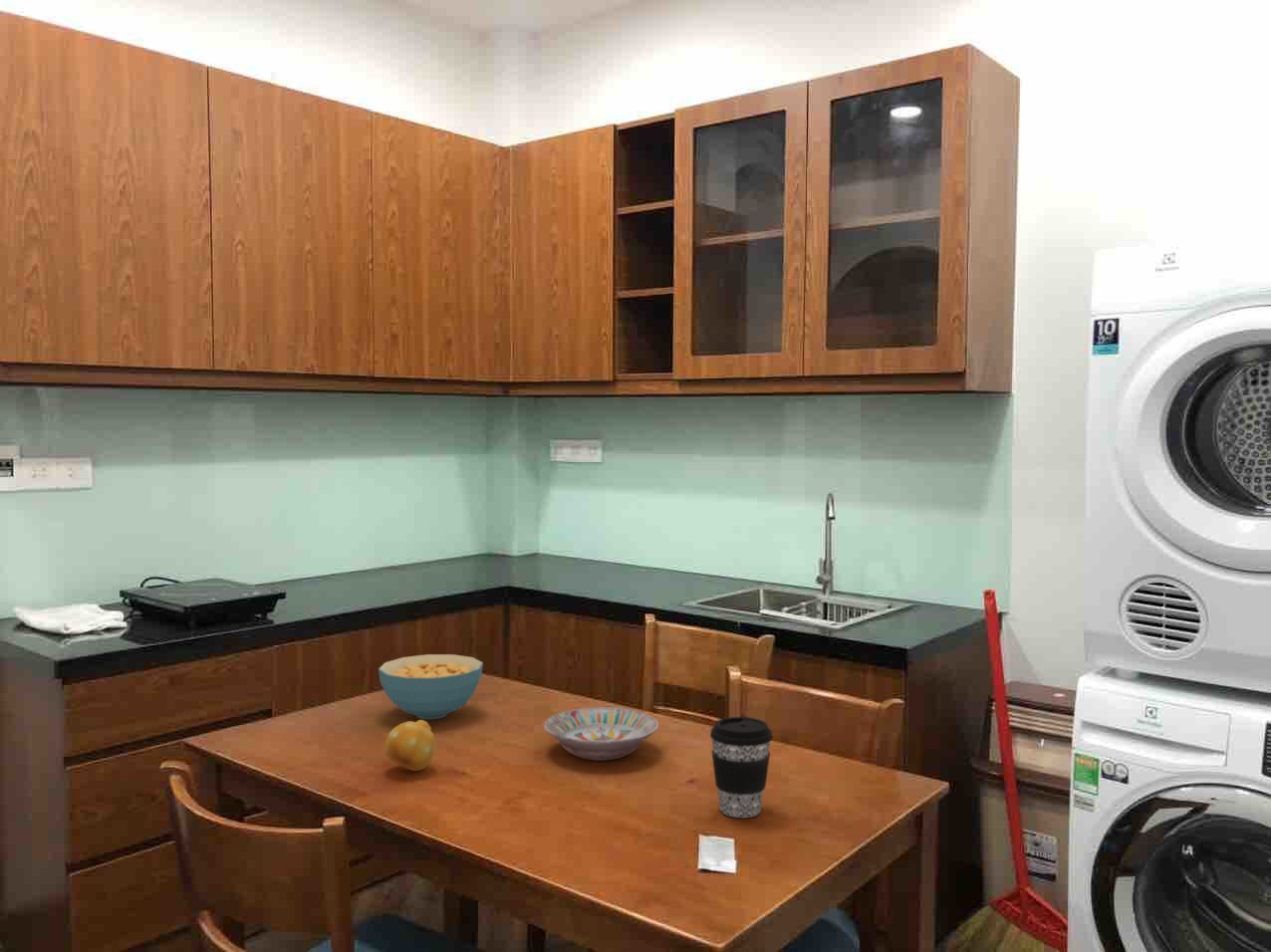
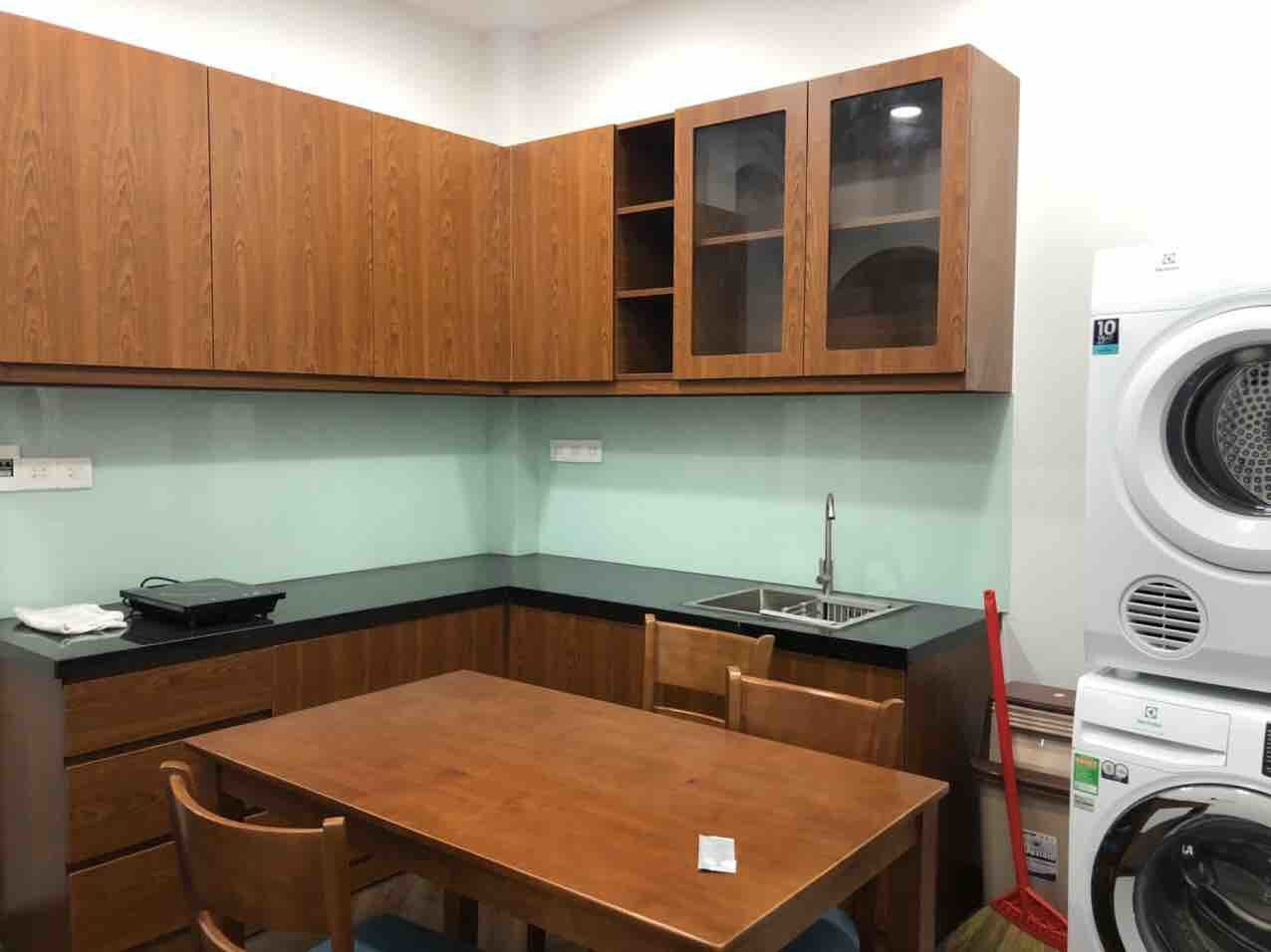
- bowl [543,707,659,762]
- fruit [383,719,437,772]
- coffee cup [709,716,774,819]
- cereal bowl [378,653,484,720]
